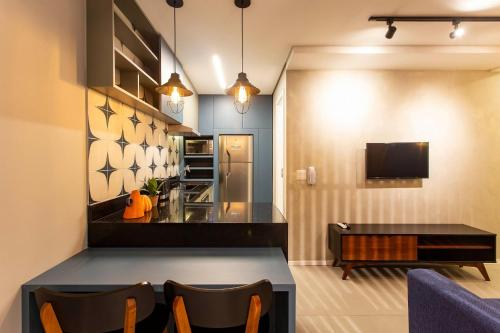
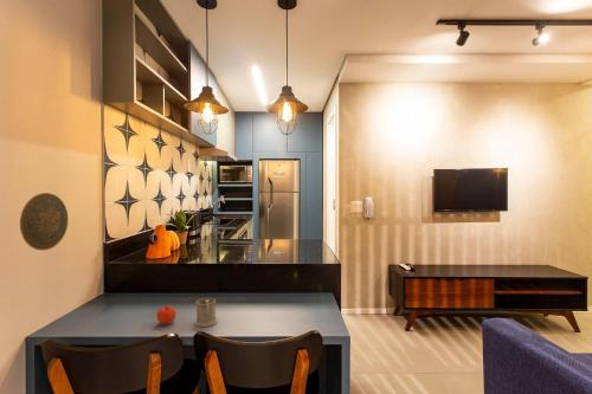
+ mug [194,297,218,328]
+ decorative plate [19,192,70,252]
+ apple [155,304,176,325]
